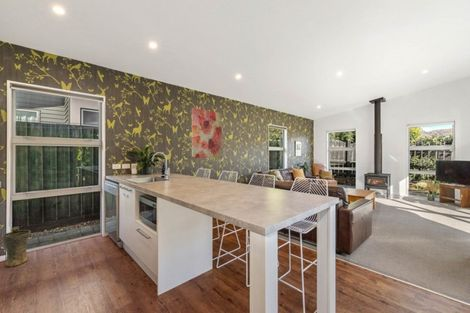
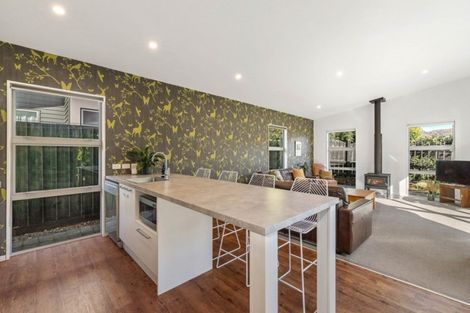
- wall art [191,107,223,159]
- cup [0,227,32,268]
